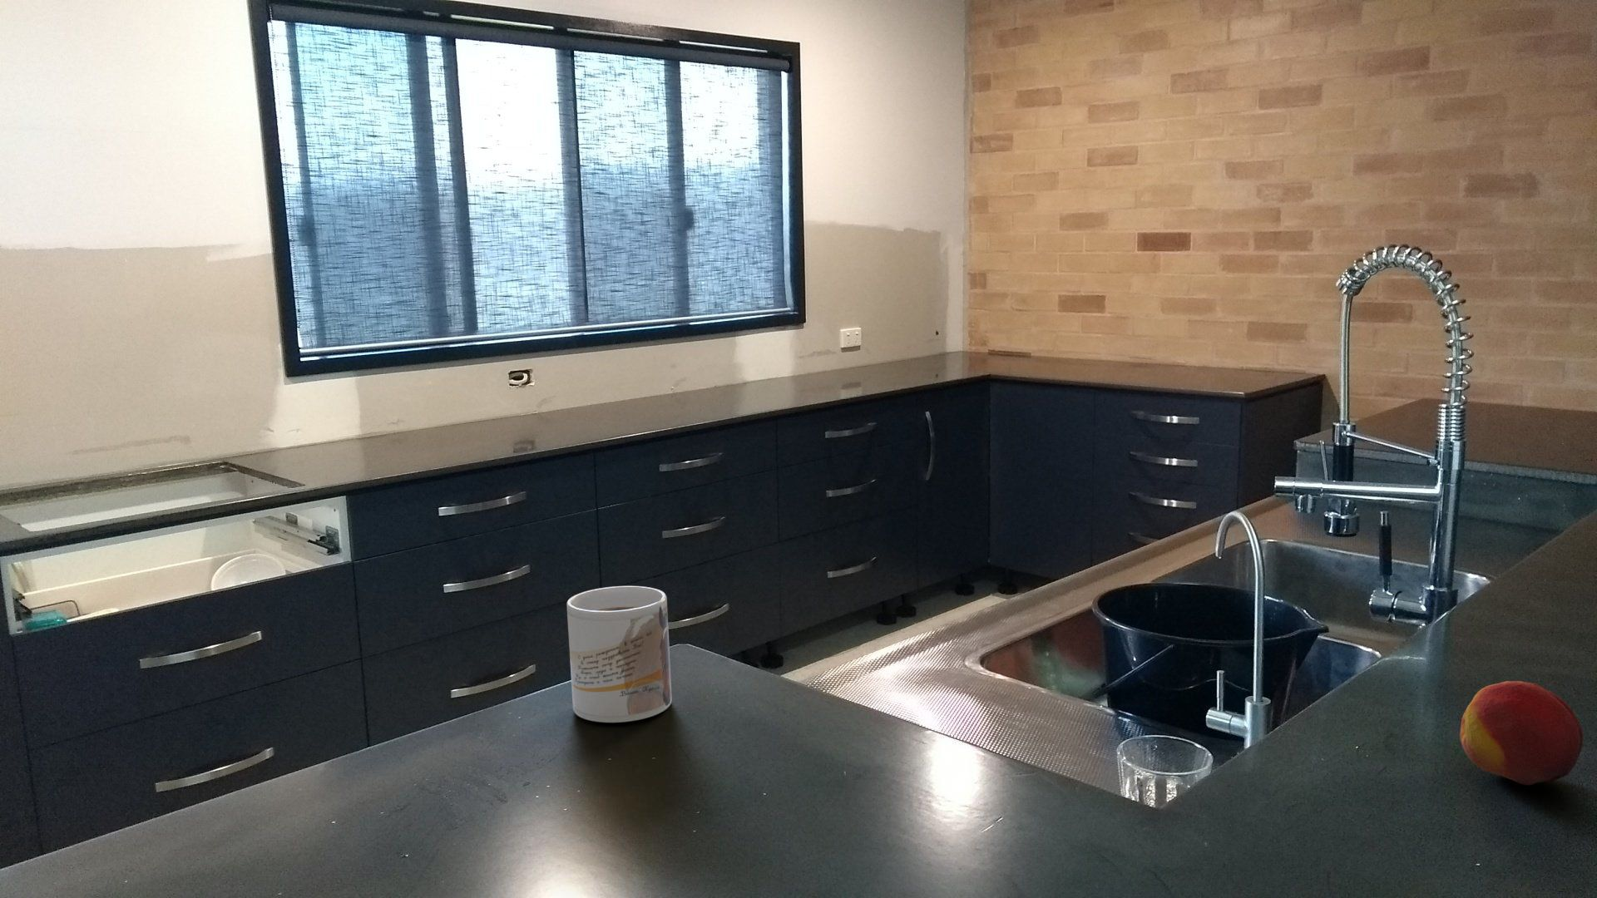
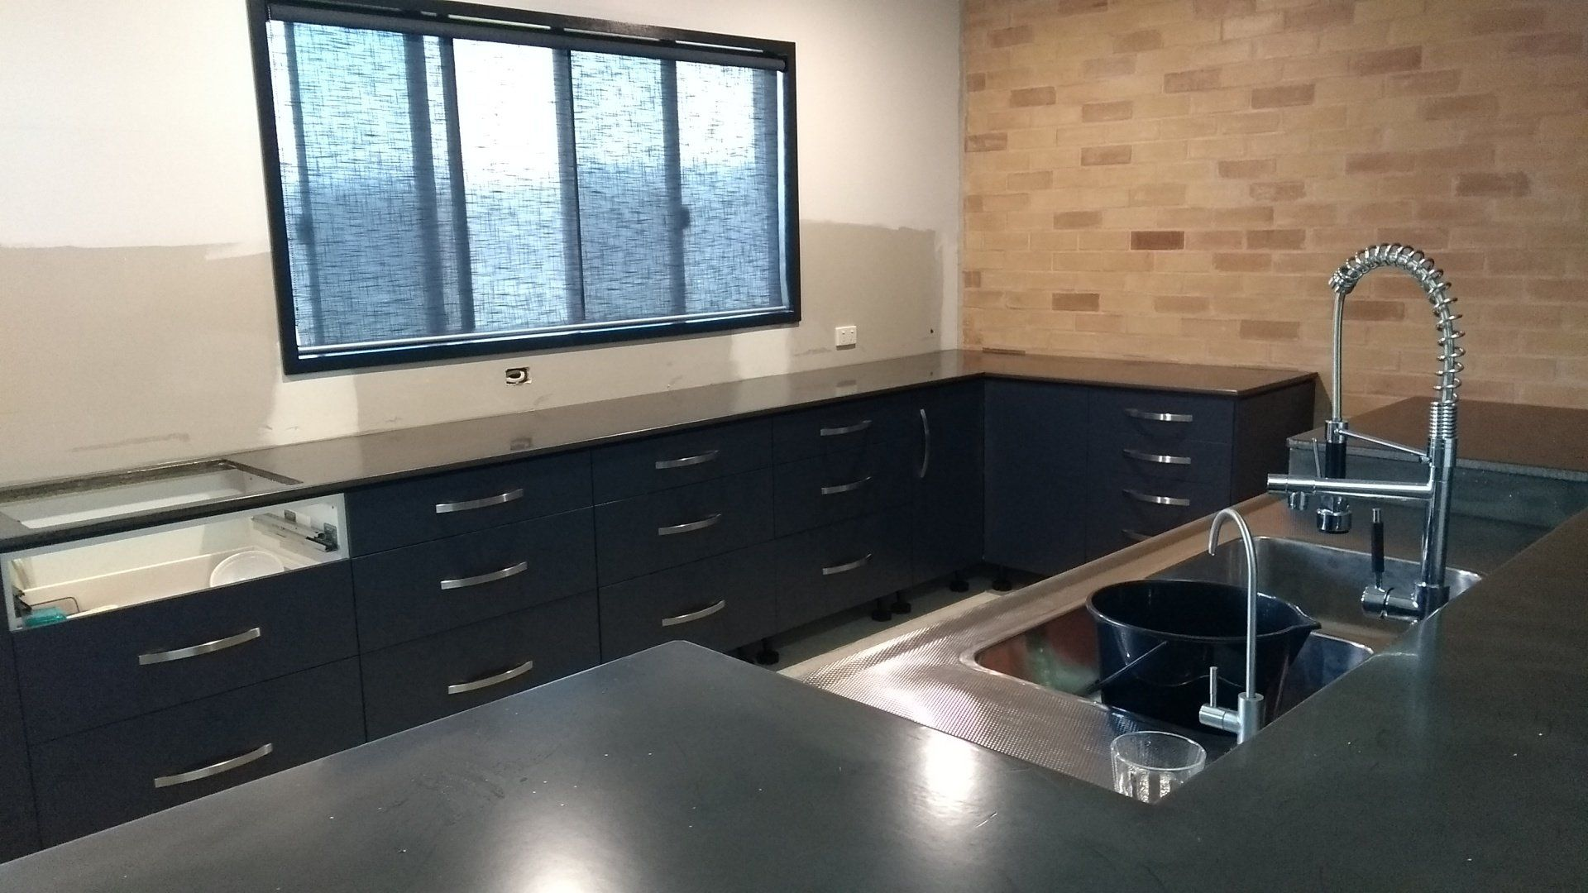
- mug [566,586,672,724]
- fruit [1459,680,1584,786]
